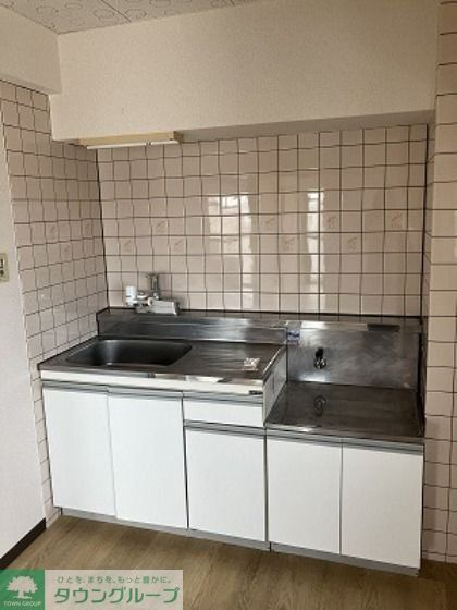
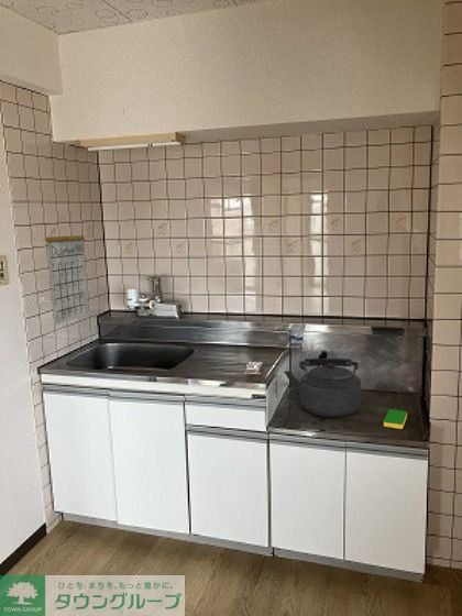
+ calendar [44,215,89,326]
+ dish sponge [383,408,408,430]
+ kettle [283,358,362,418]
